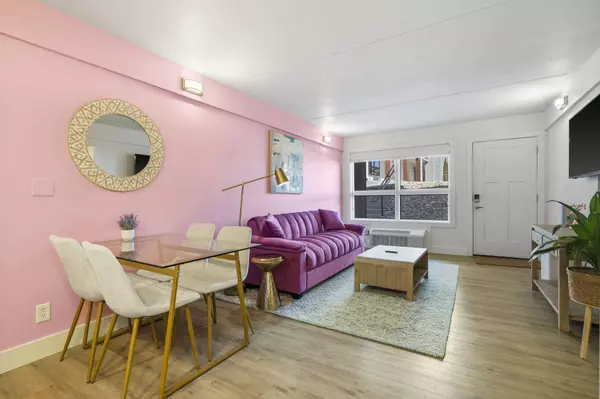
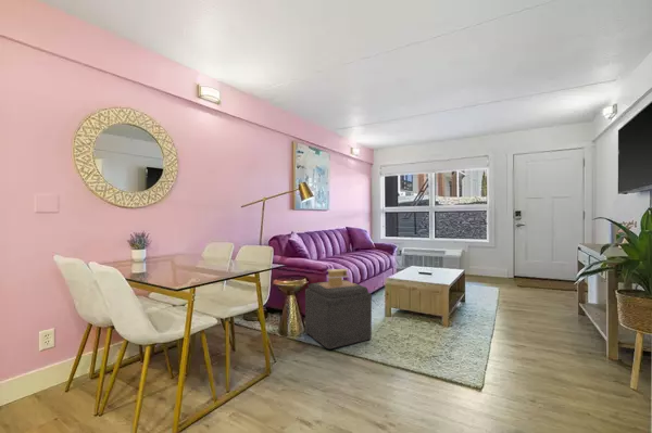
+ ottoman [304,279,373,349]
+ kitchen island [317,268,356,289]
